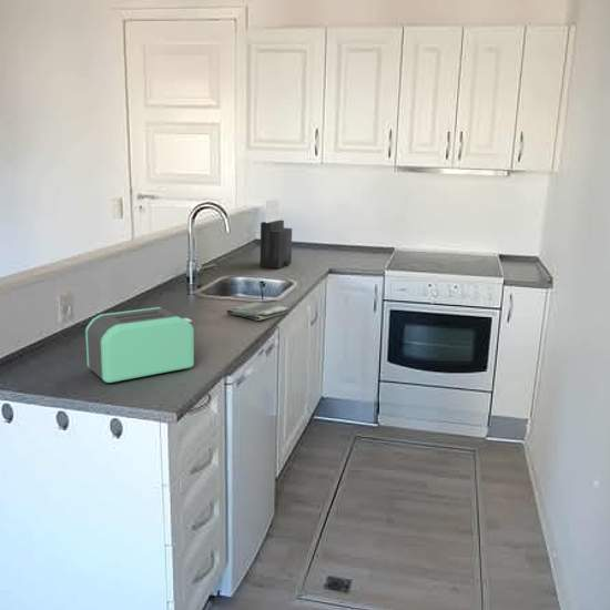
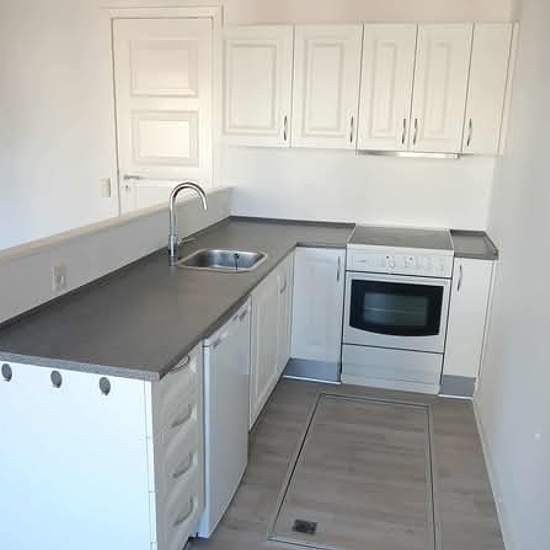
- dish towel [225,301,291,322]
- knife block [260,197,293,270]
- toaster [84,306,195,384]
